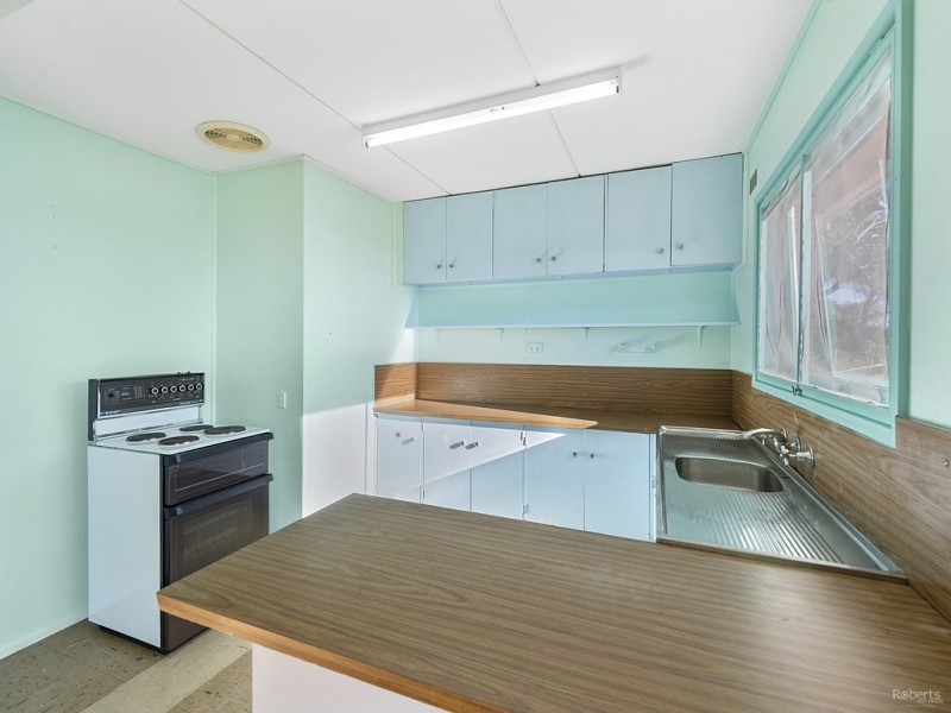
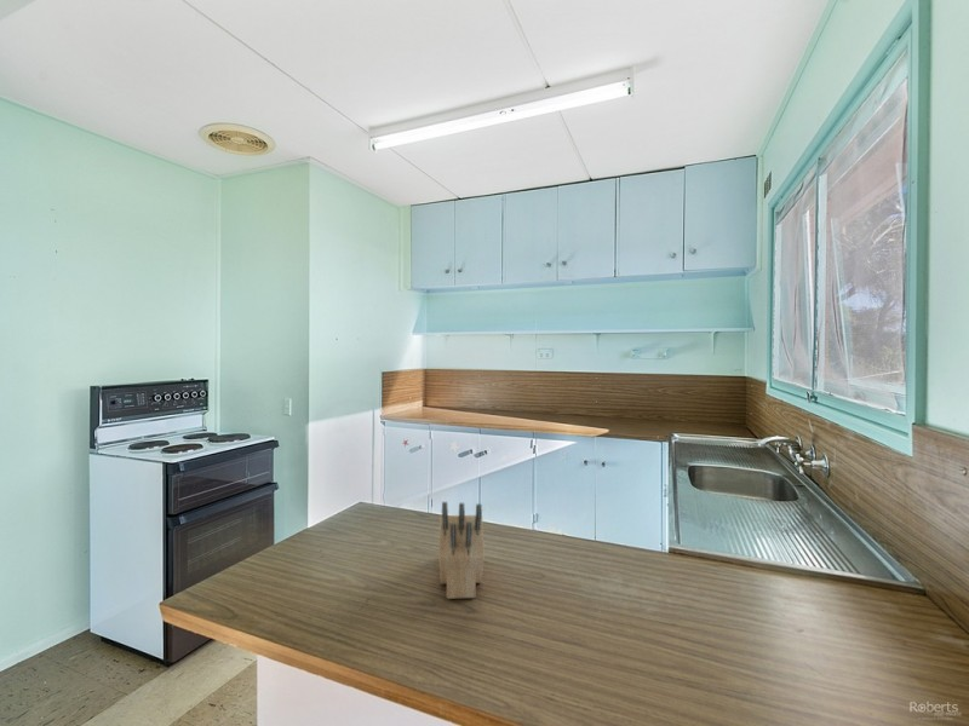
+ knife block [437,501,484,600]
